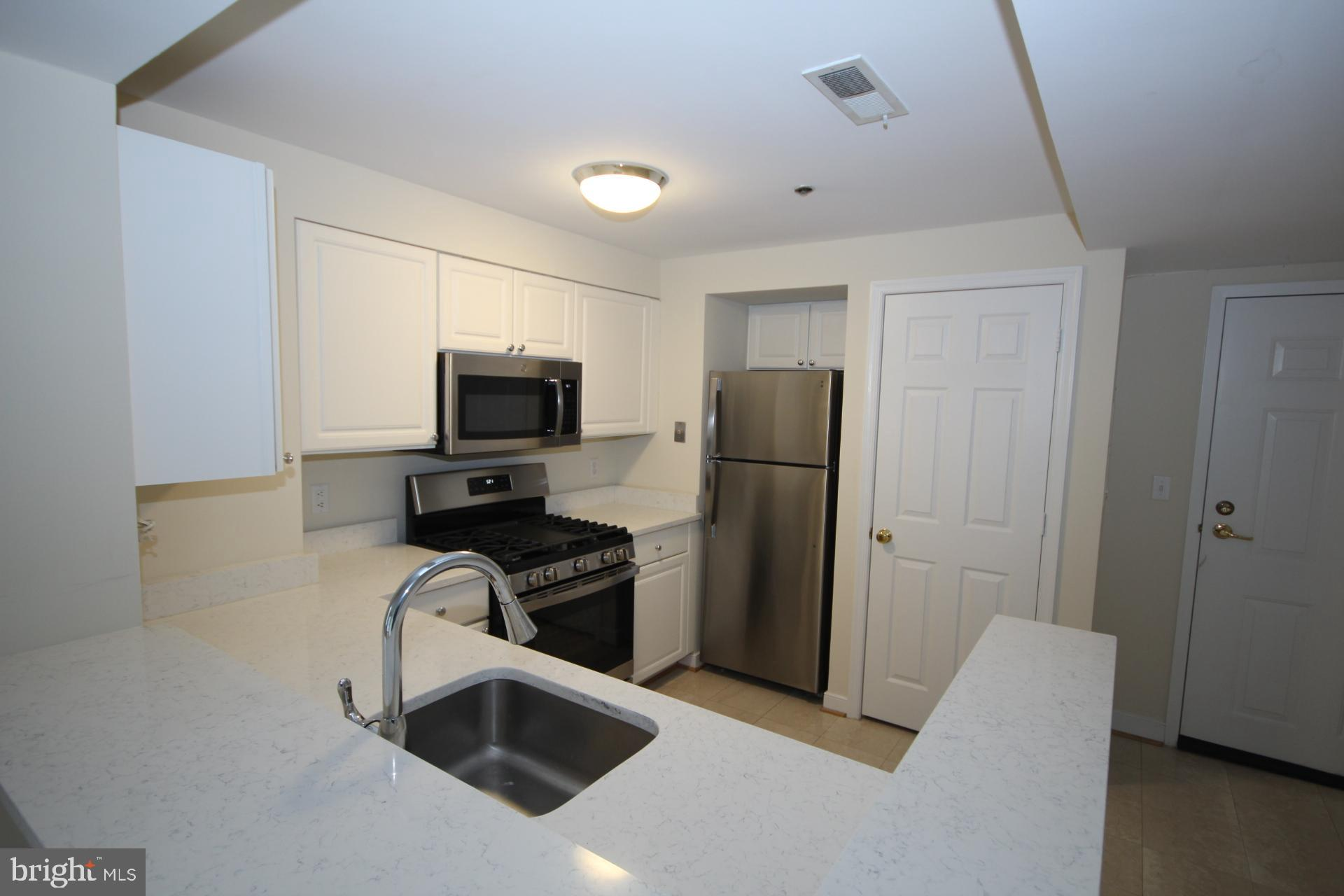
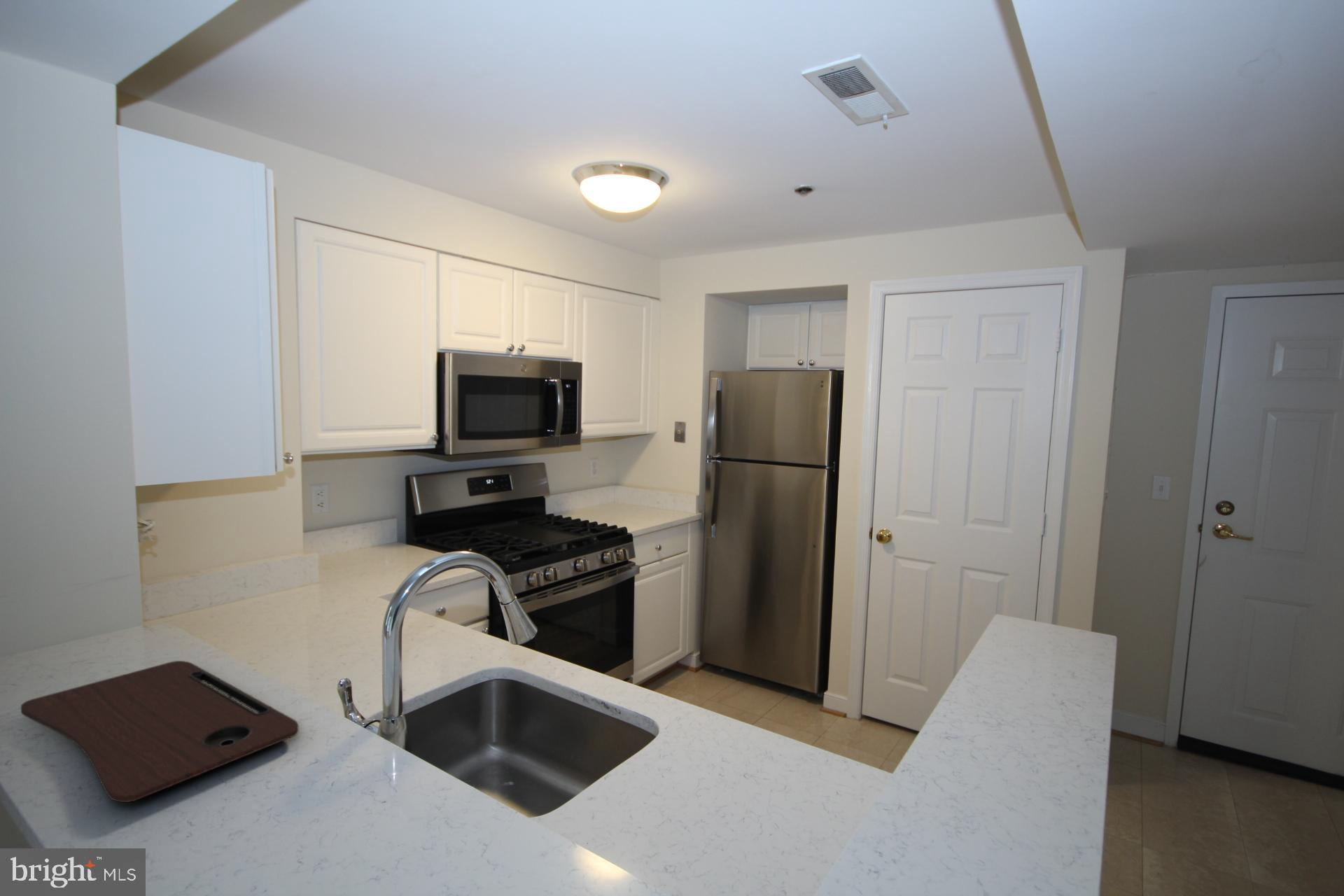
+ cutting board [20,660,300,803]
